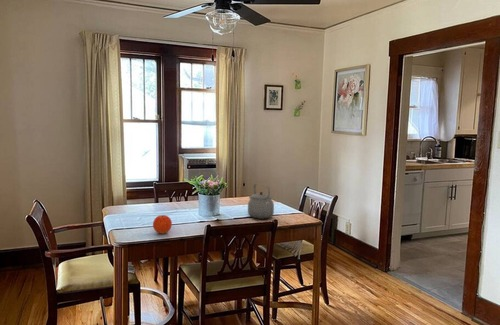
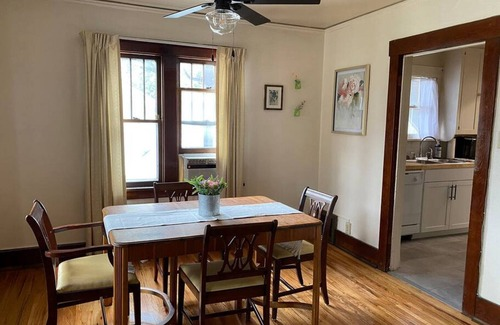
- tea kettle [247,183,275,220]
- fruit [152,214,173,235]
